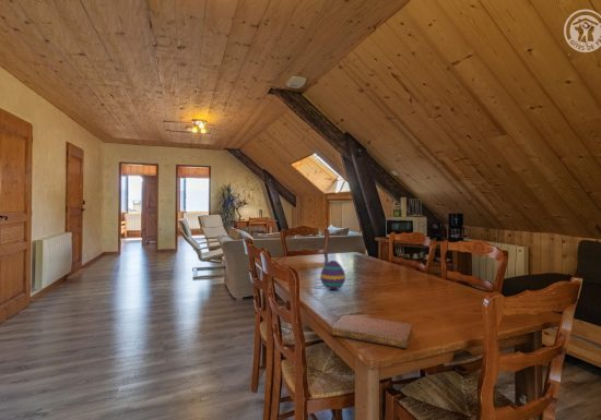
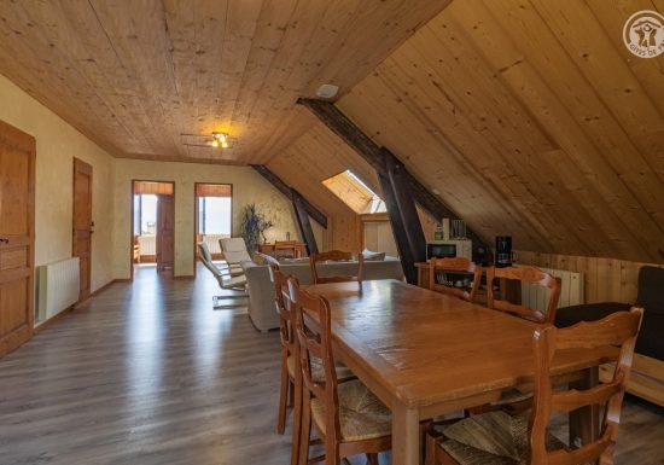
- decorative egg [319,260,346,290]
- notebook [330,314,413,349]
